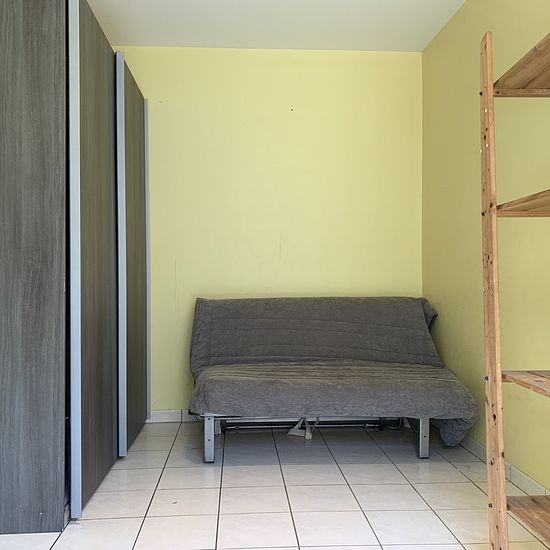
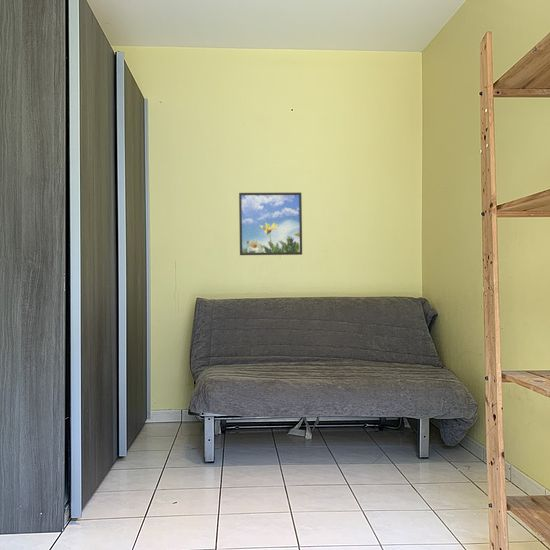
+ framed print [238,191,303,256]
